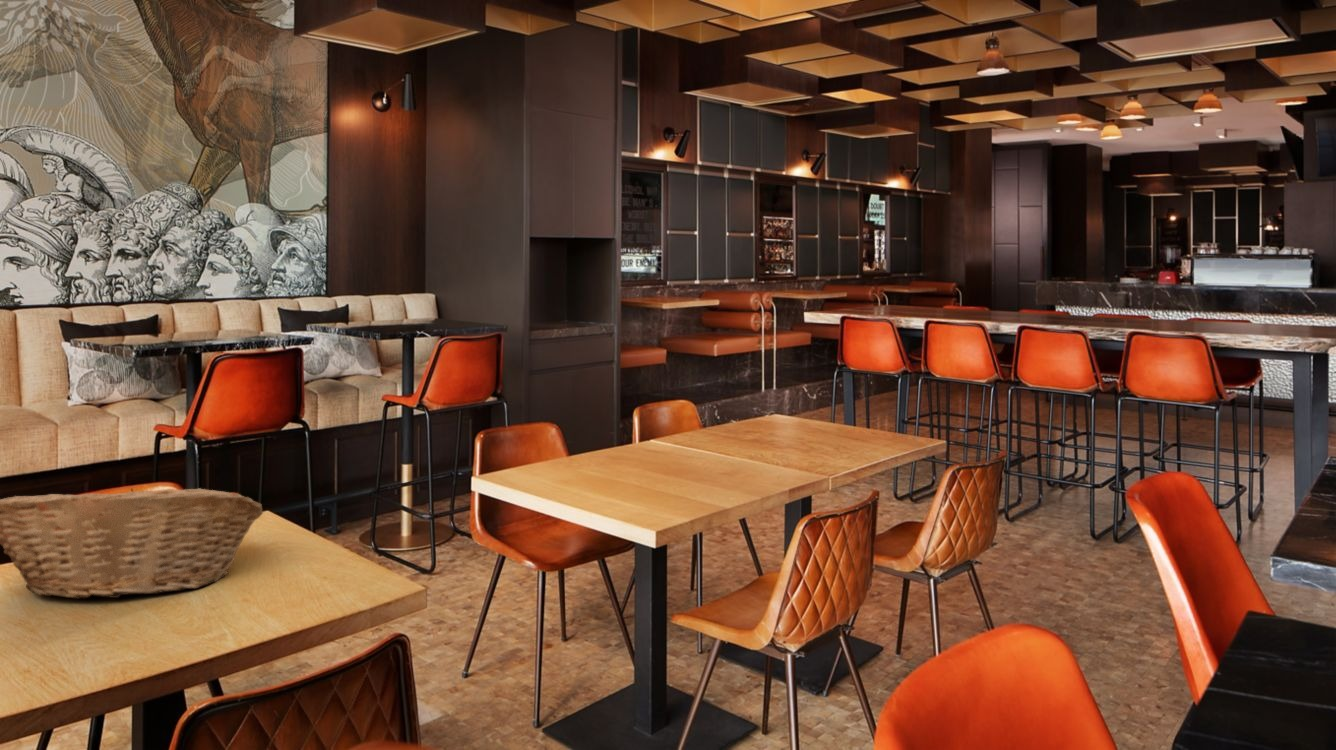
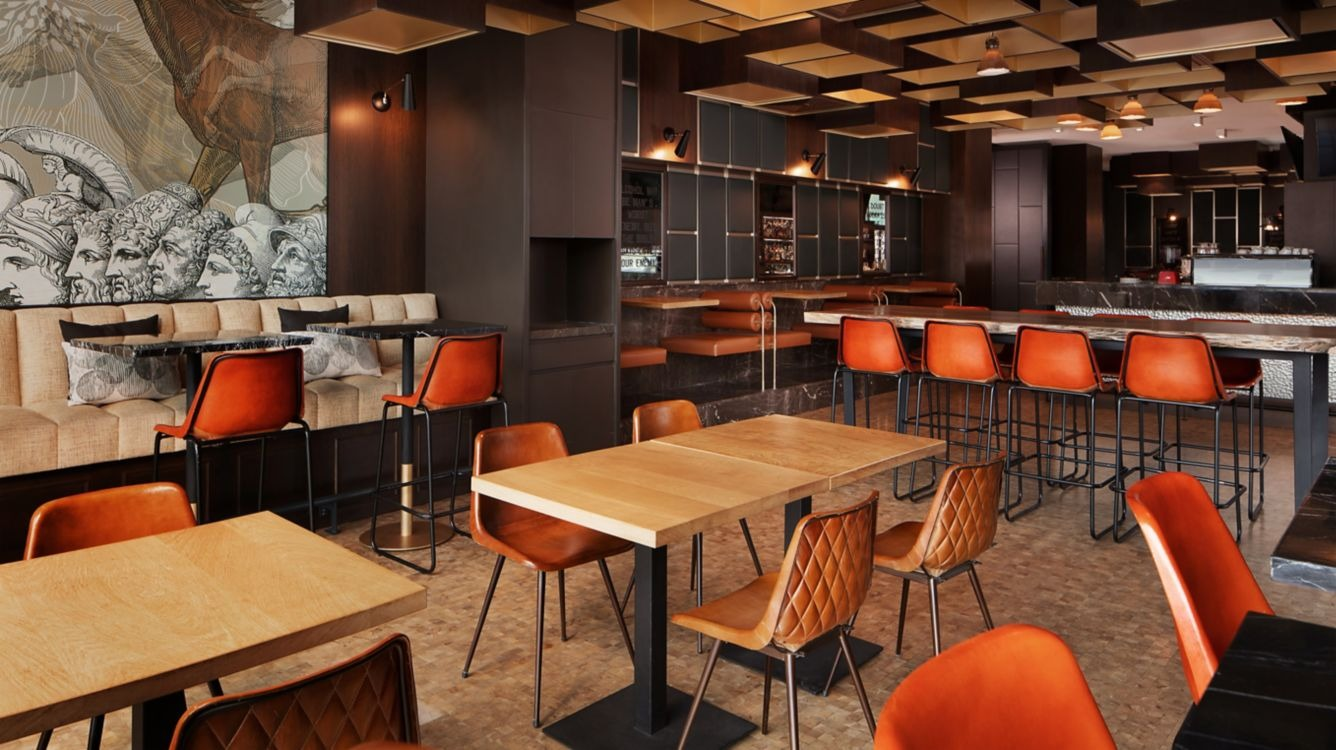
- fruit basket [0,487,265,600]
